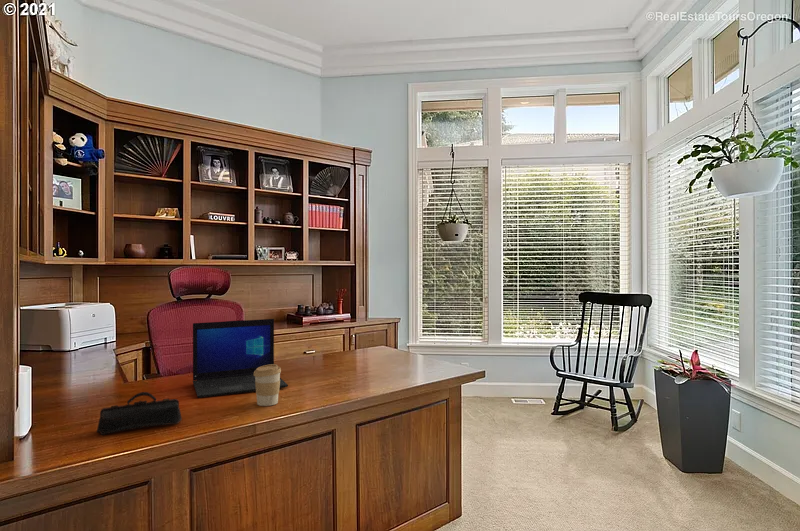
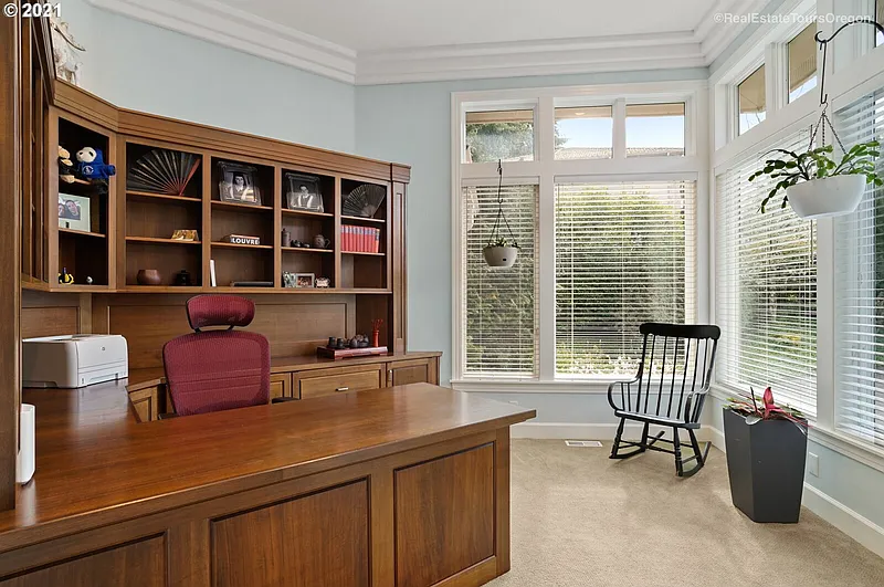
- laptop [192,318,289,399]
- pencil case [95,391,183,436]
- coffee cup [254,363,282,407]
